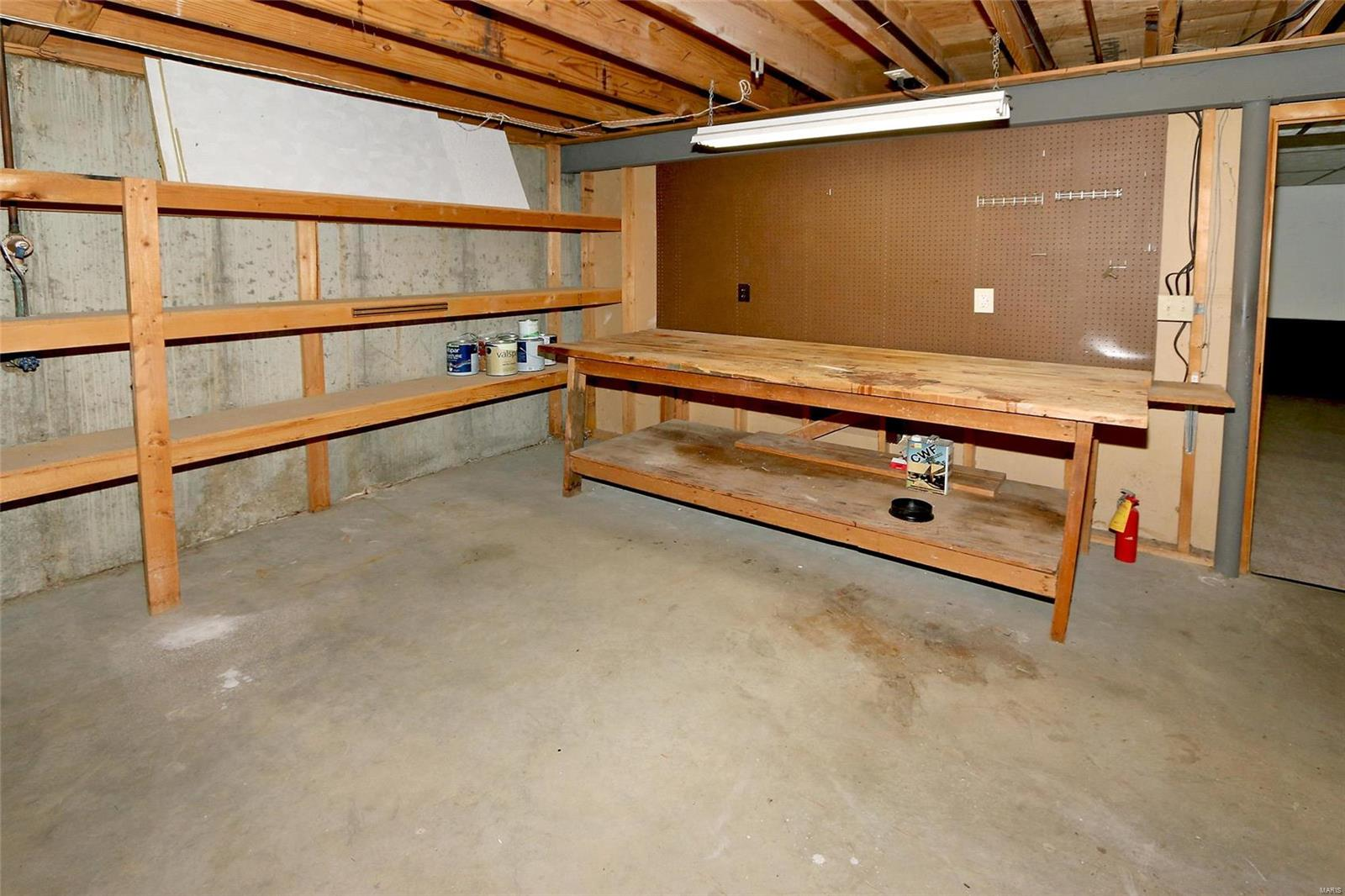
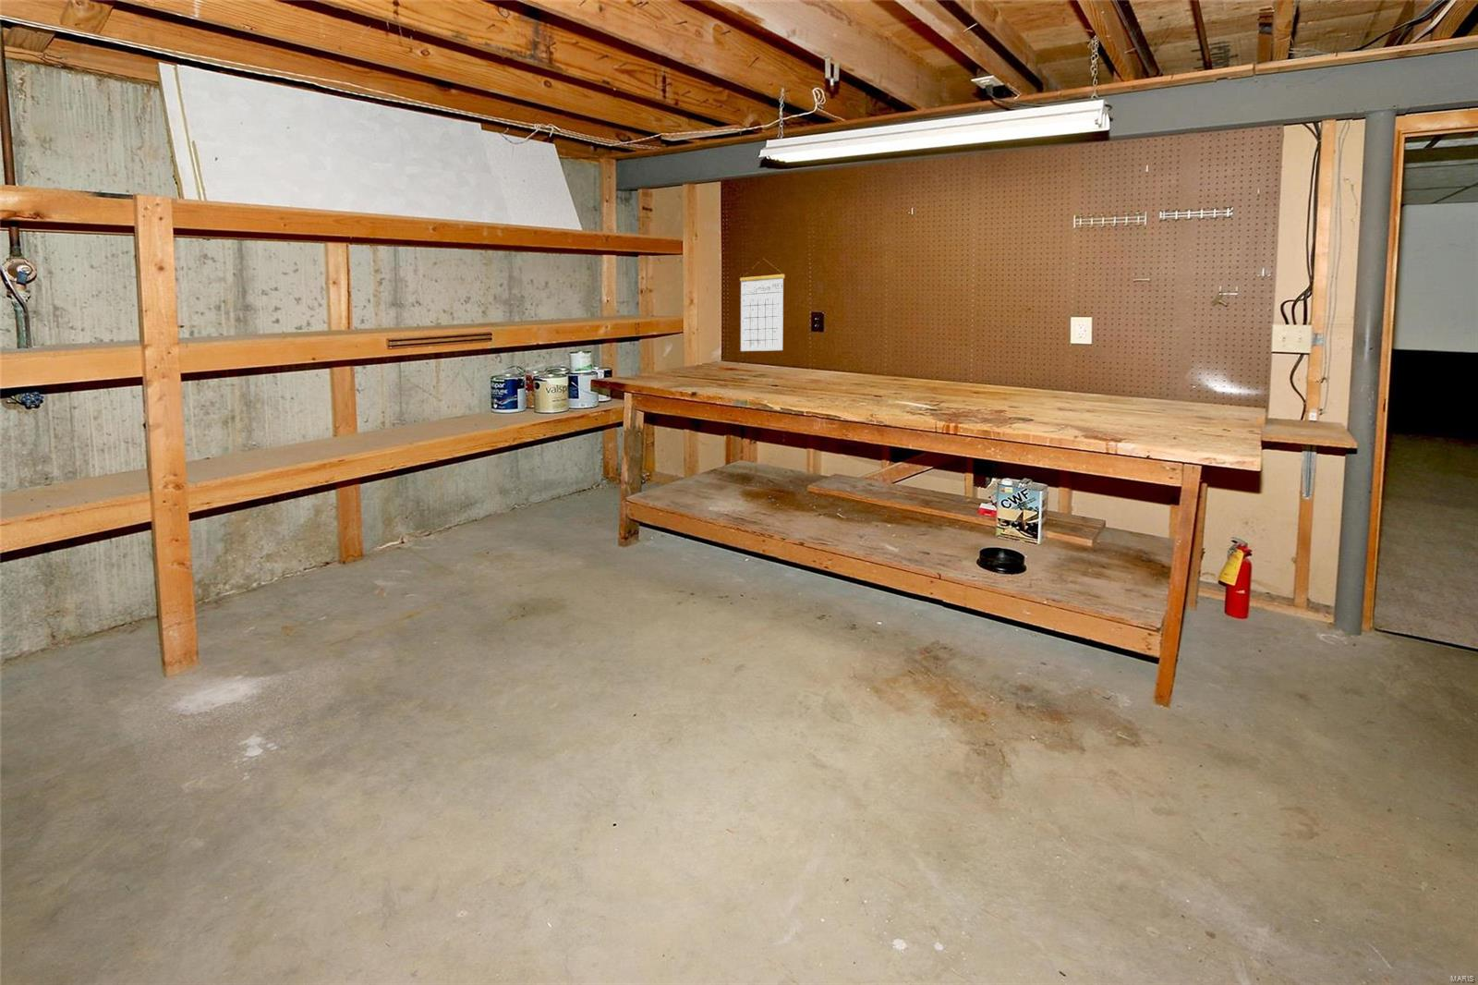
+ calendar [740,258,786,352]
